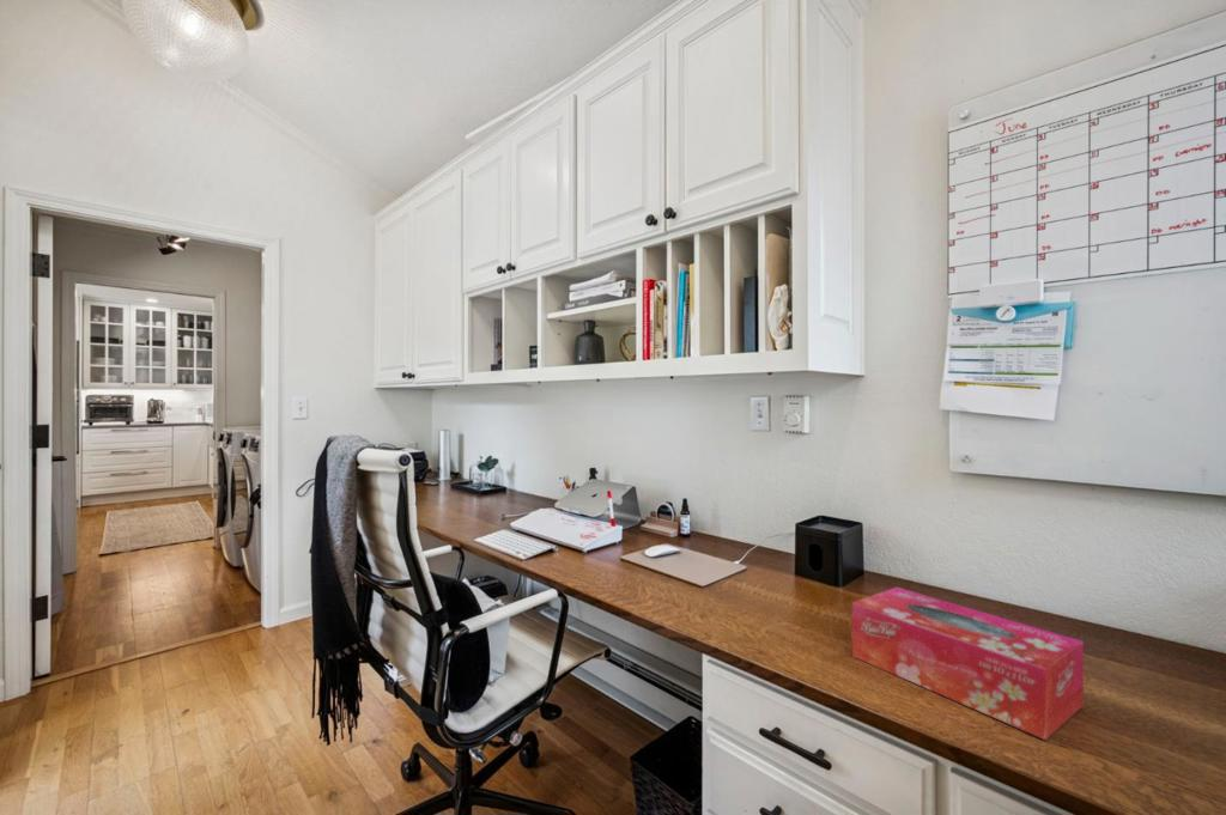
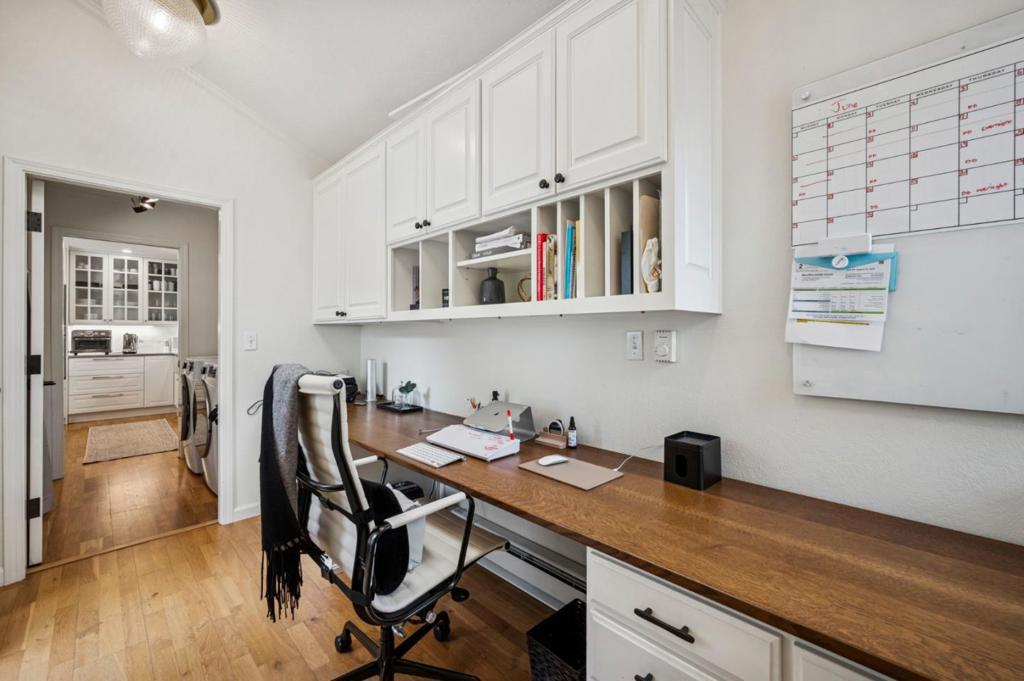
- tissue box [851,586,1085,741]
